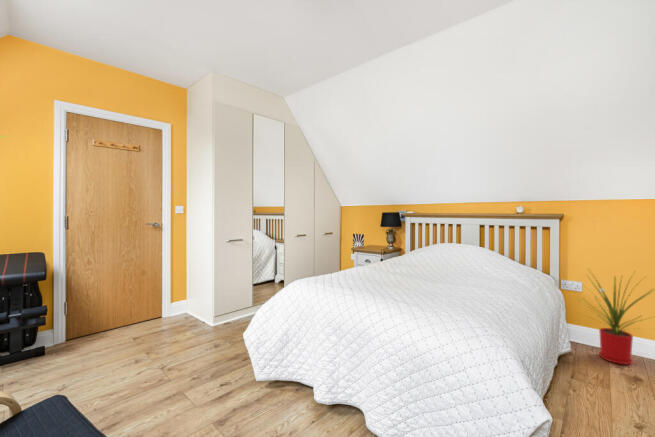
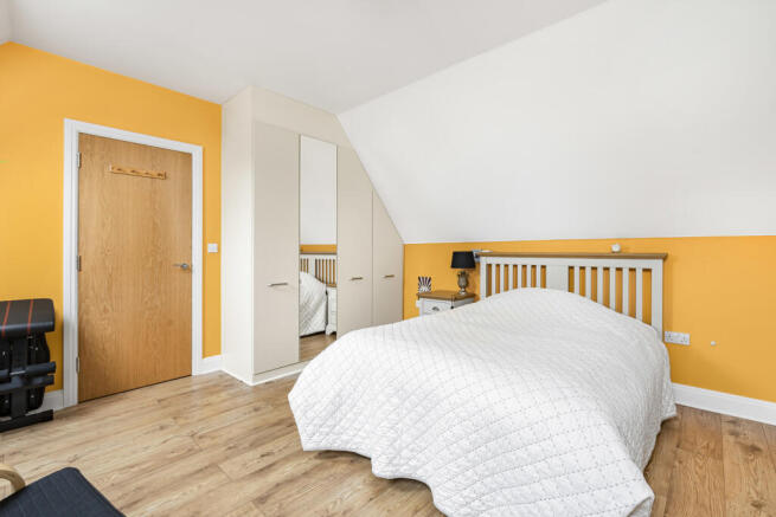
- house plant [574,269,655,366]
